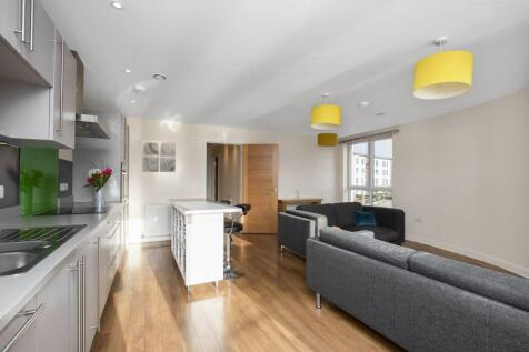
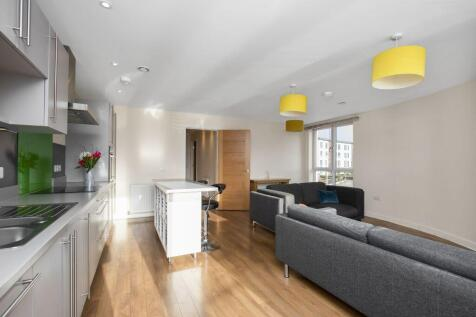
- wall art [141,140,177,173]
